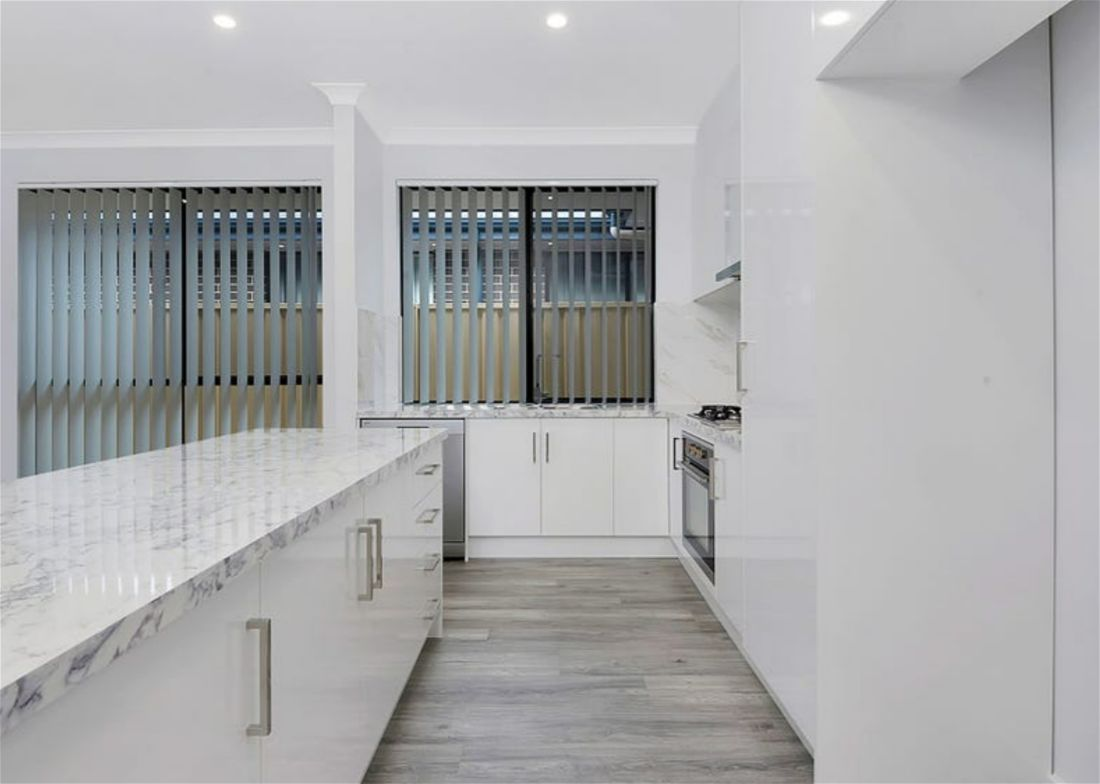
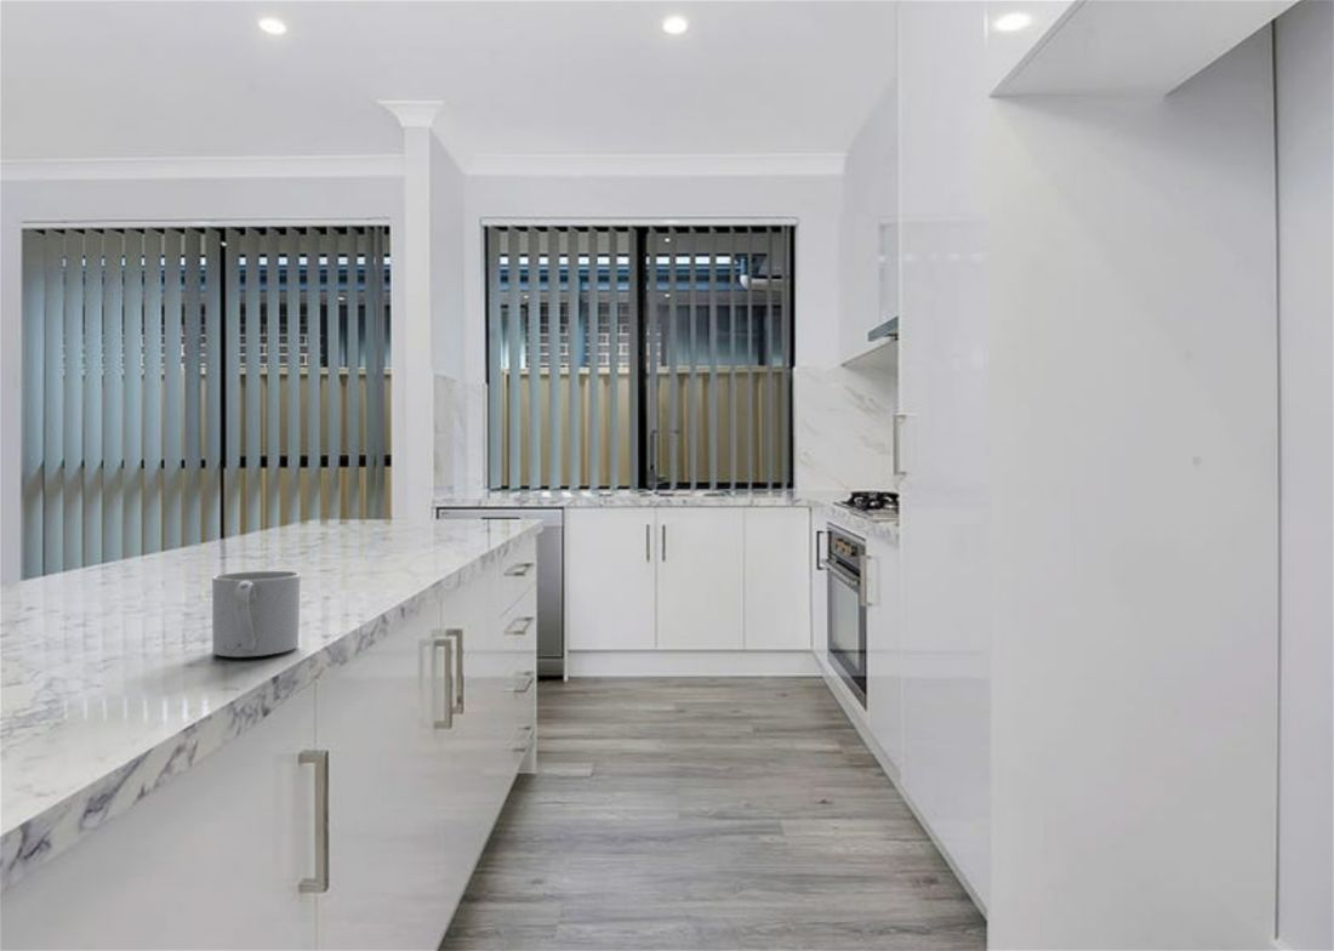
+ mug [211,570,302,659]
